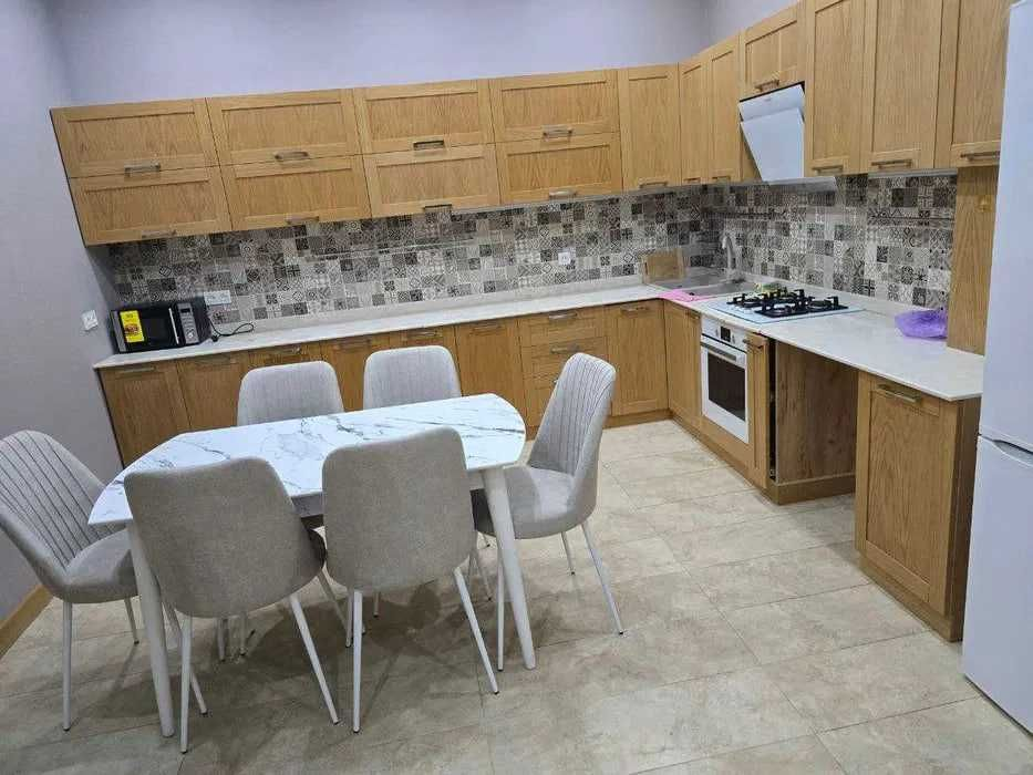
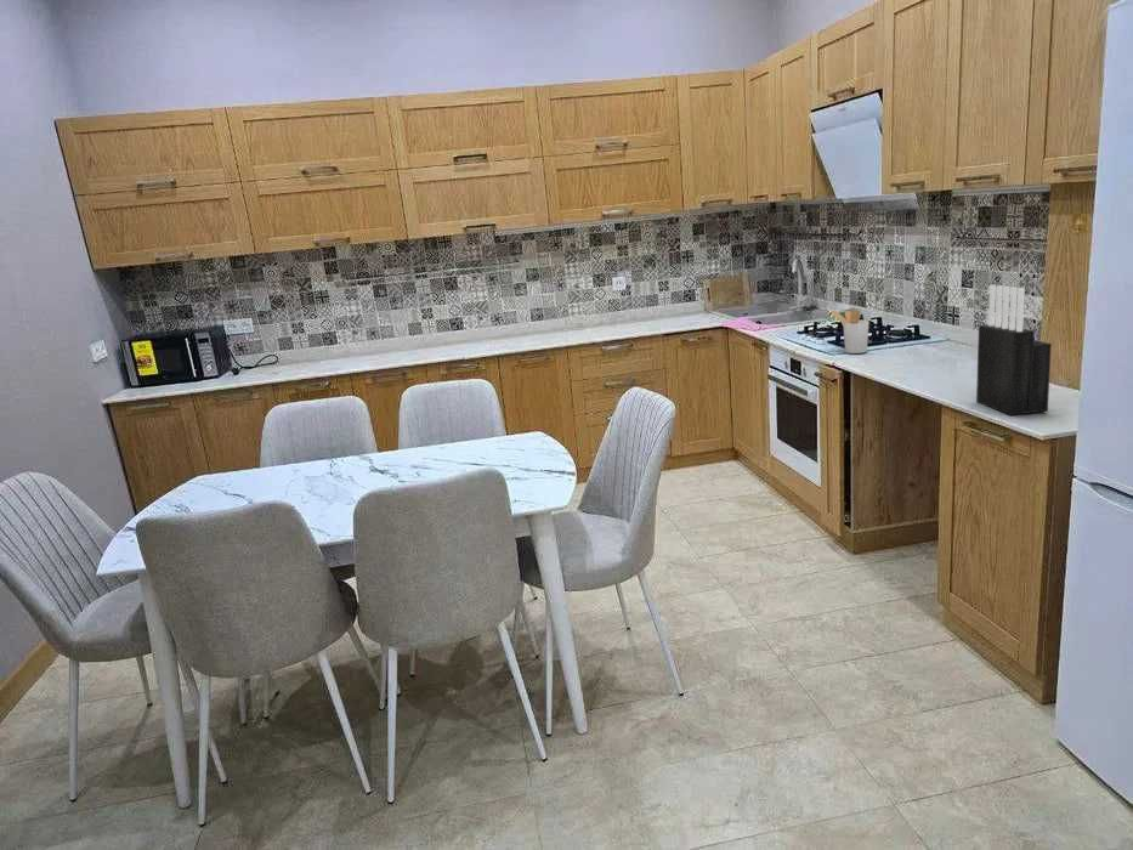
+ knife block [975,284,1053,416]
+ utensil holder [829,307,869,355]
